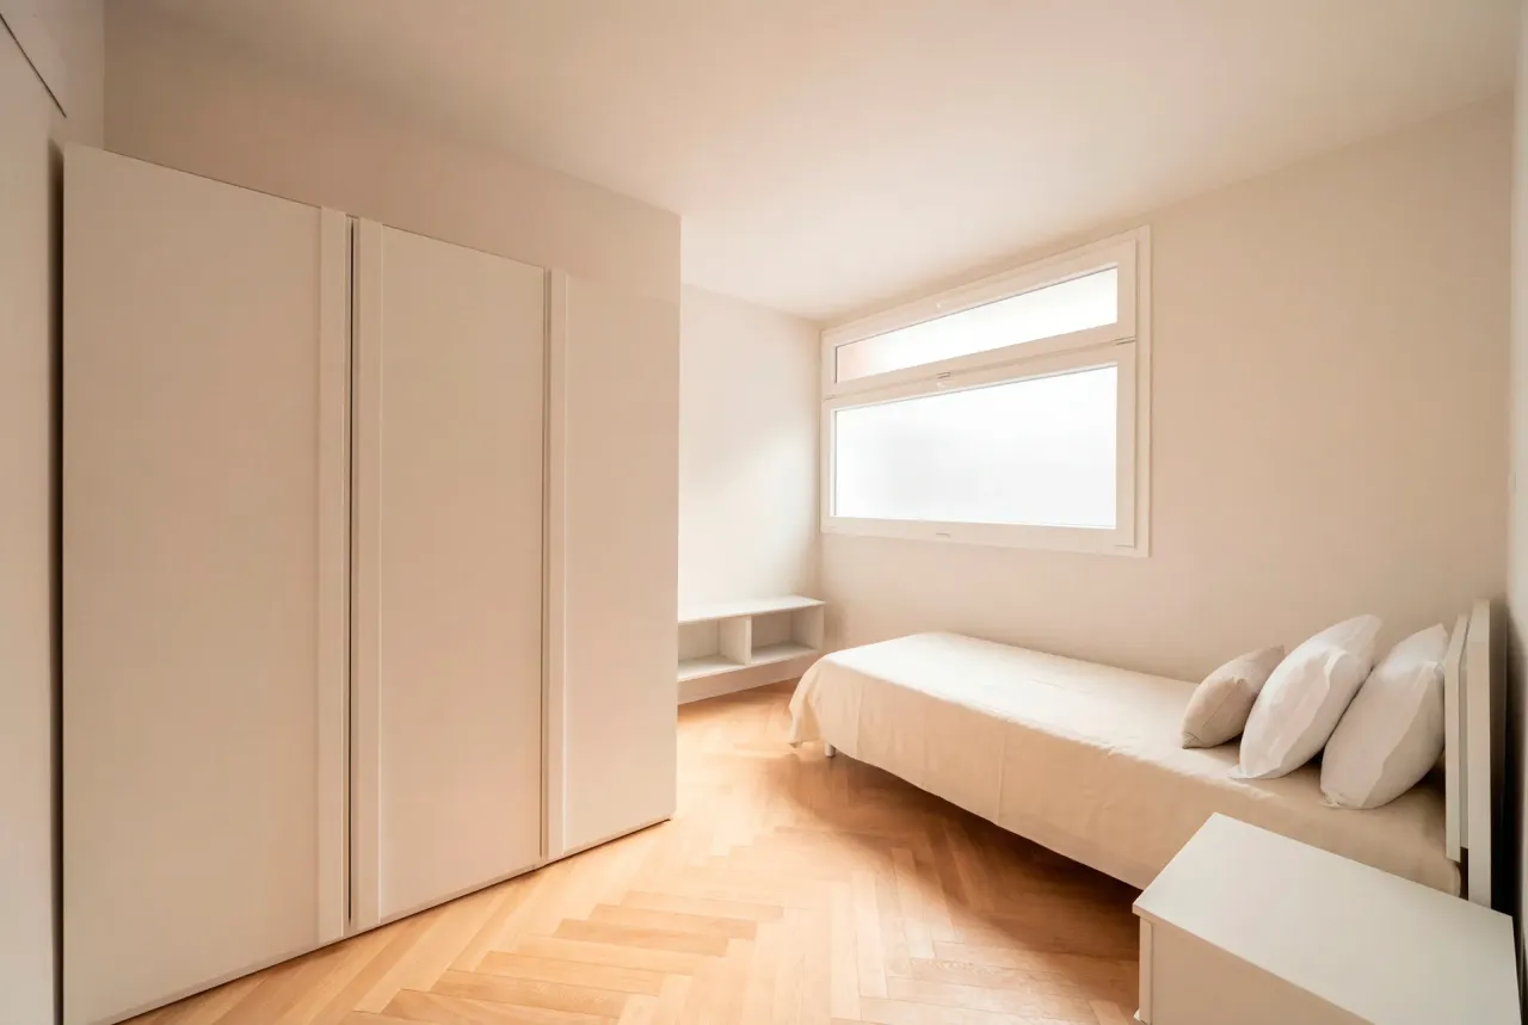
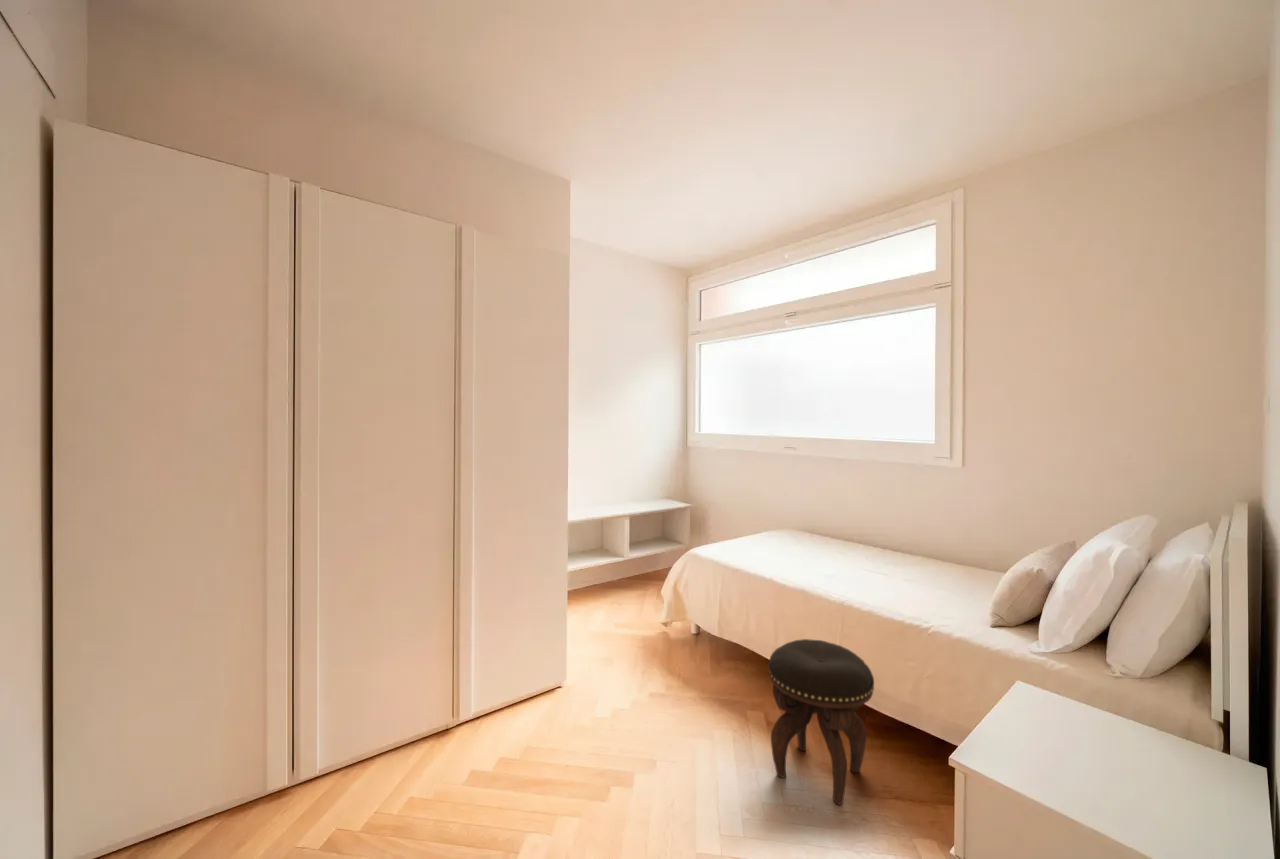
+ footstool [767,638,875,806]
